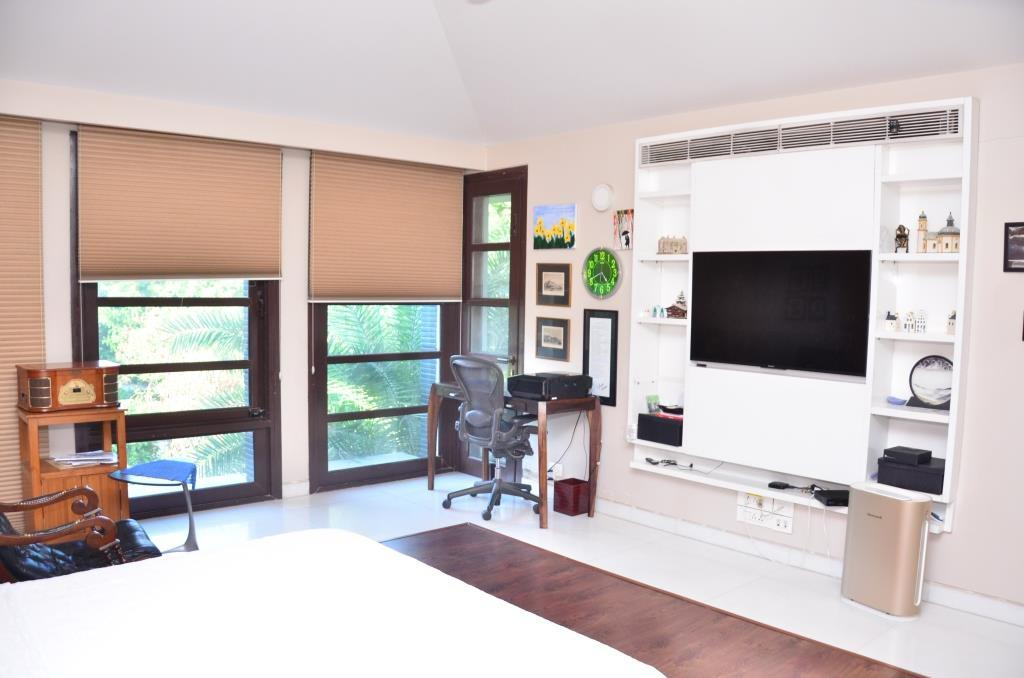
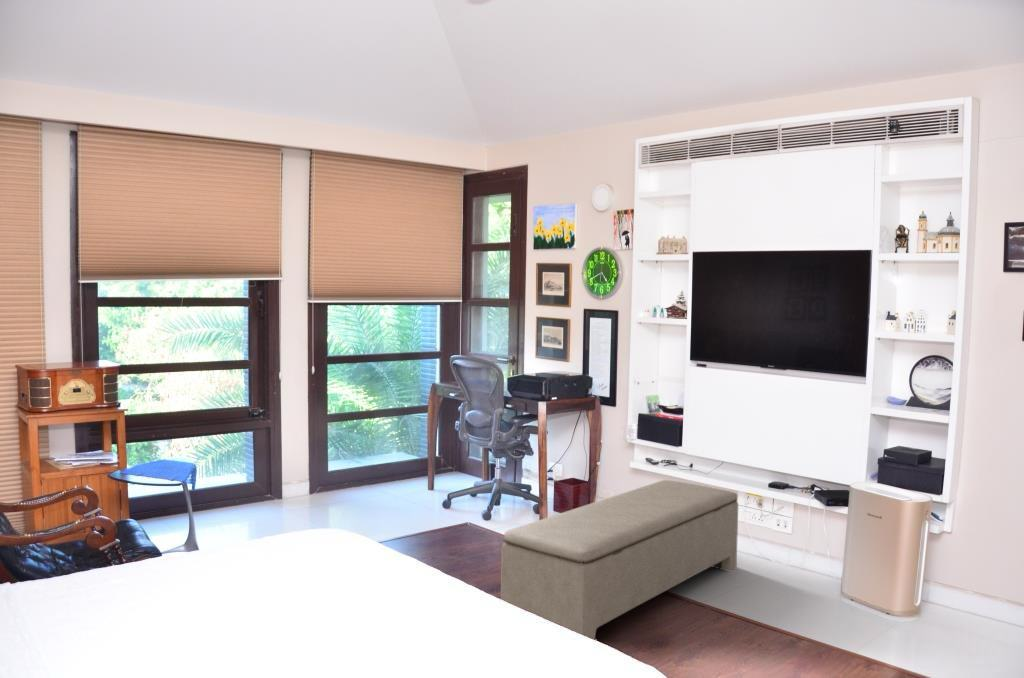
+ bench [500,479,739,641]
